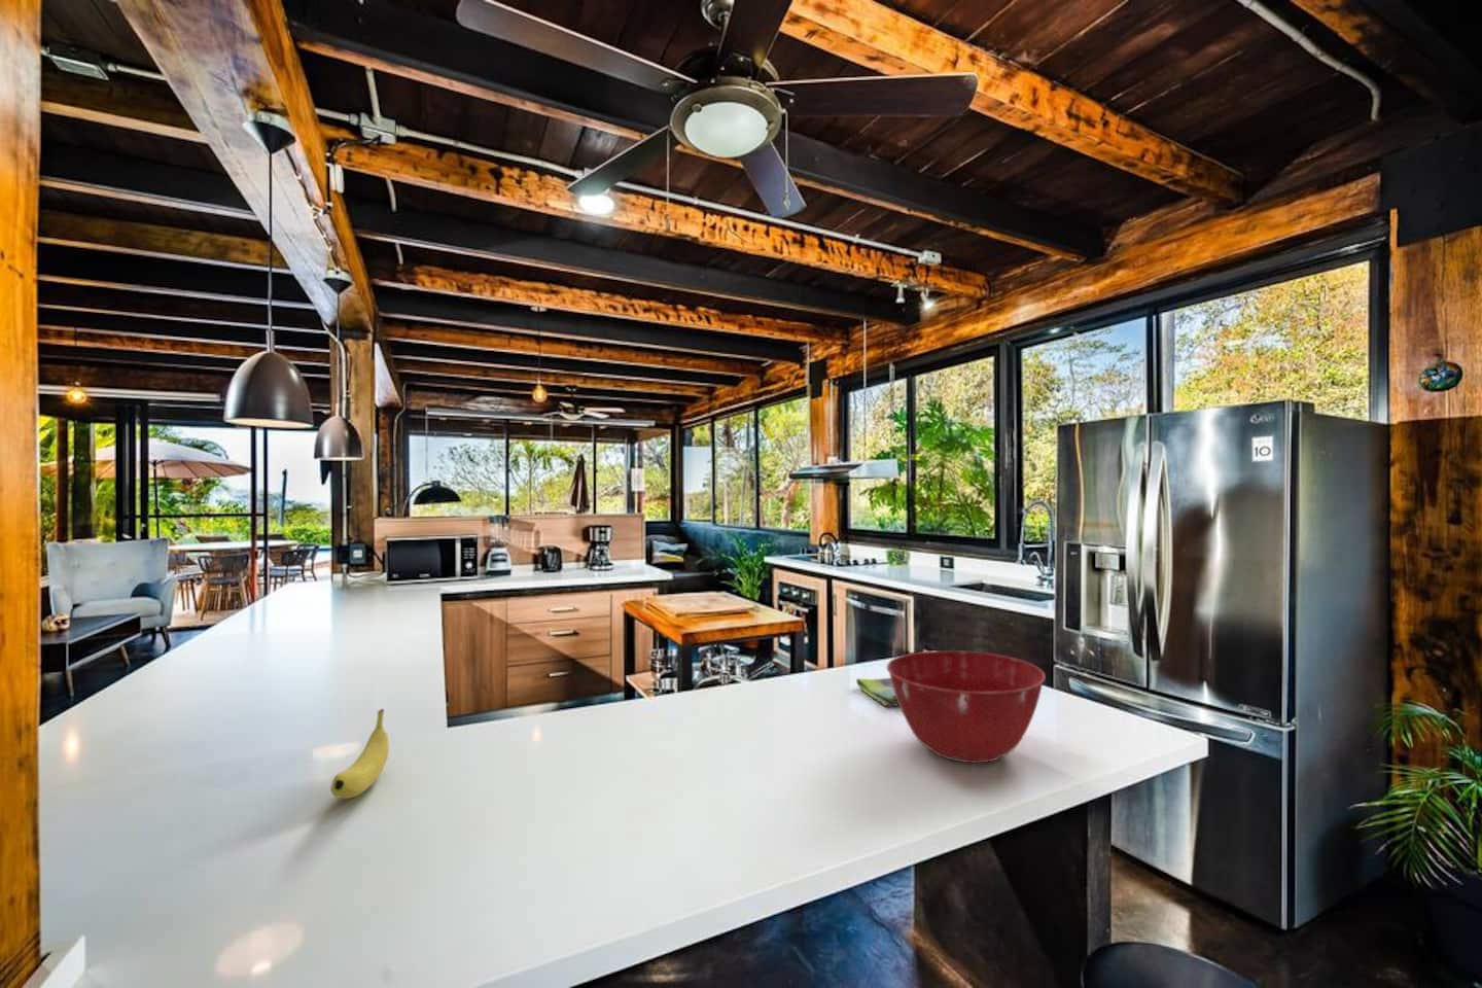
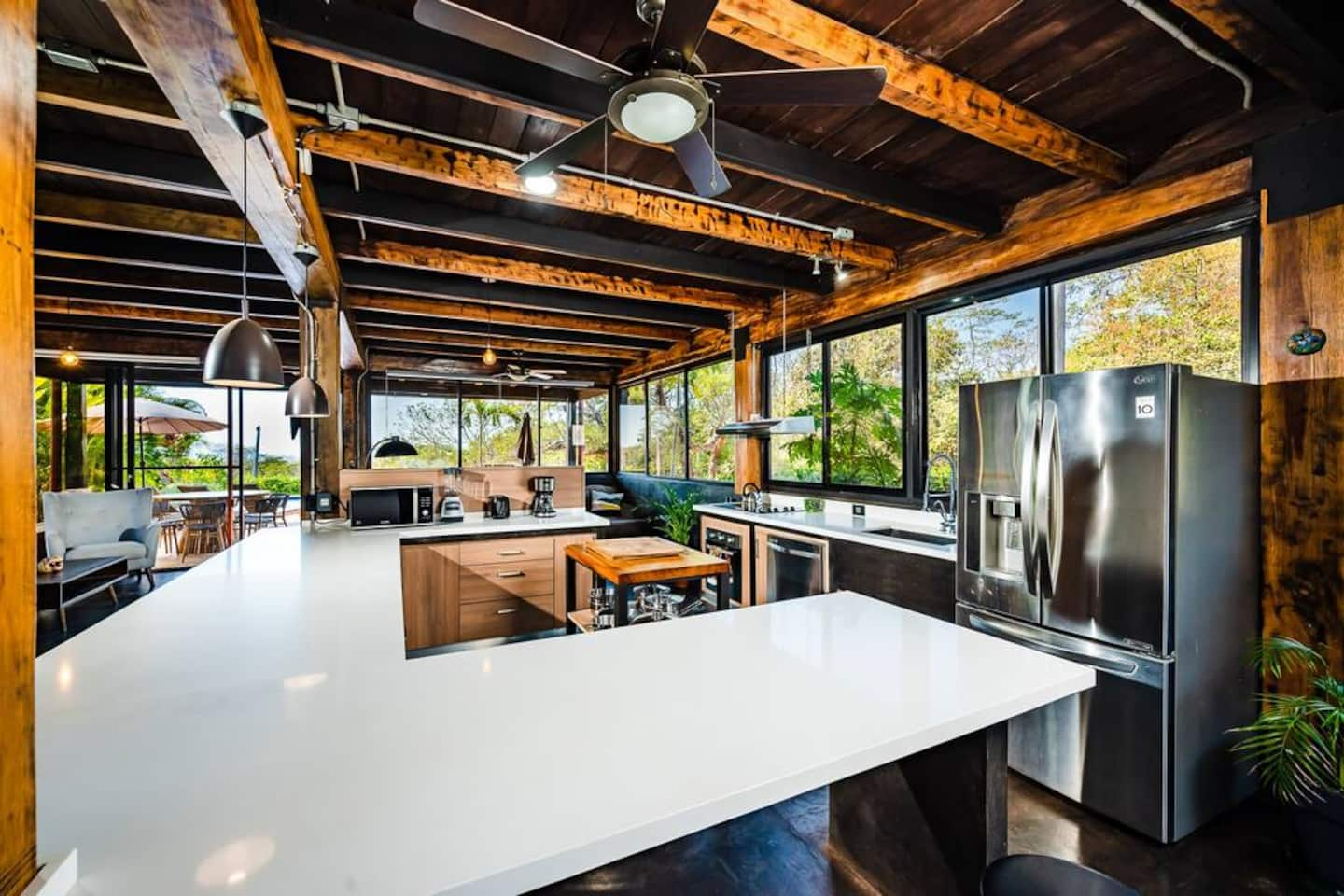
- dish towel [856,677,900,707]
- fruit [330,708,390,799]
- mixing bowl [887,649,1046,764]
